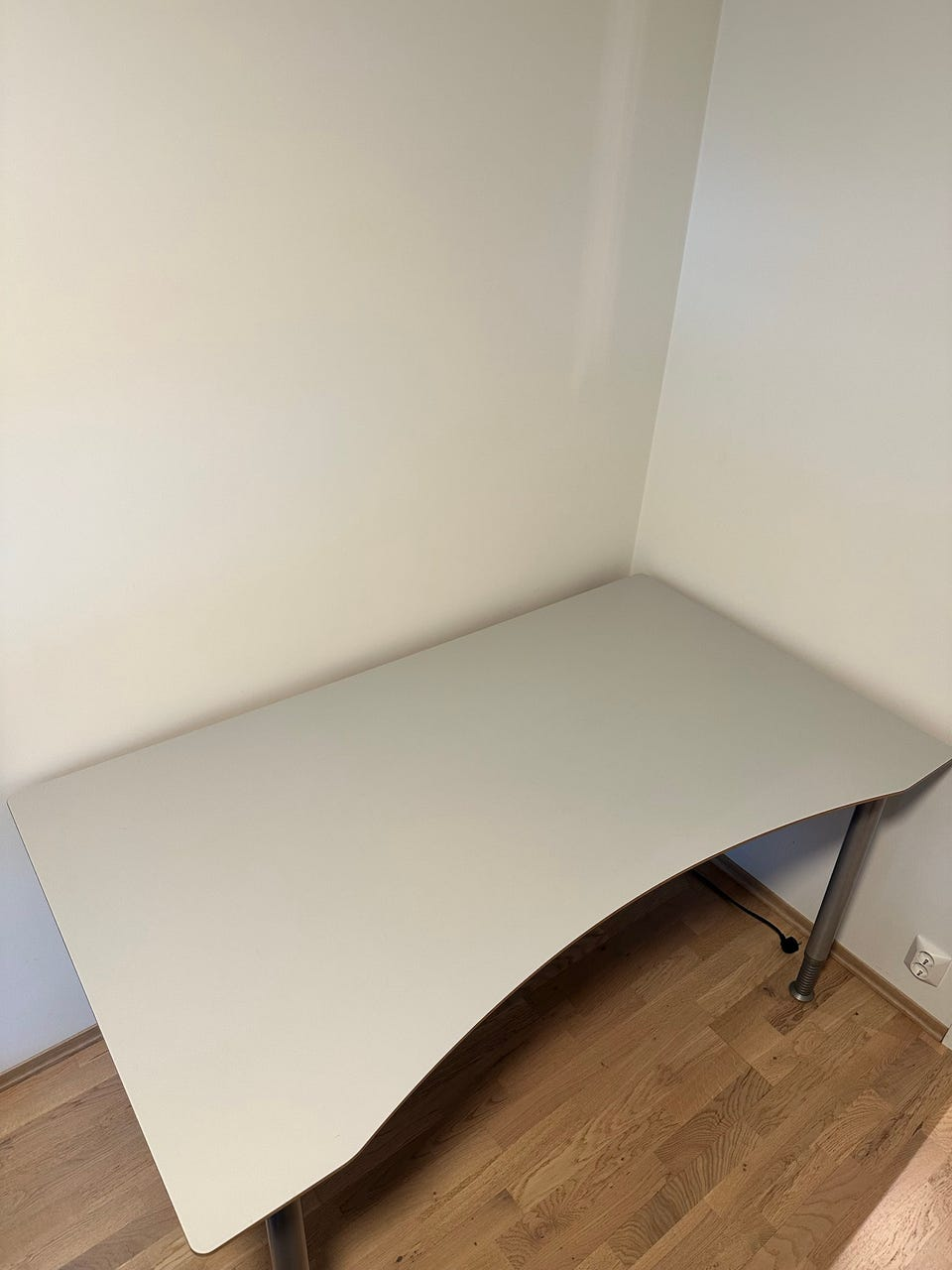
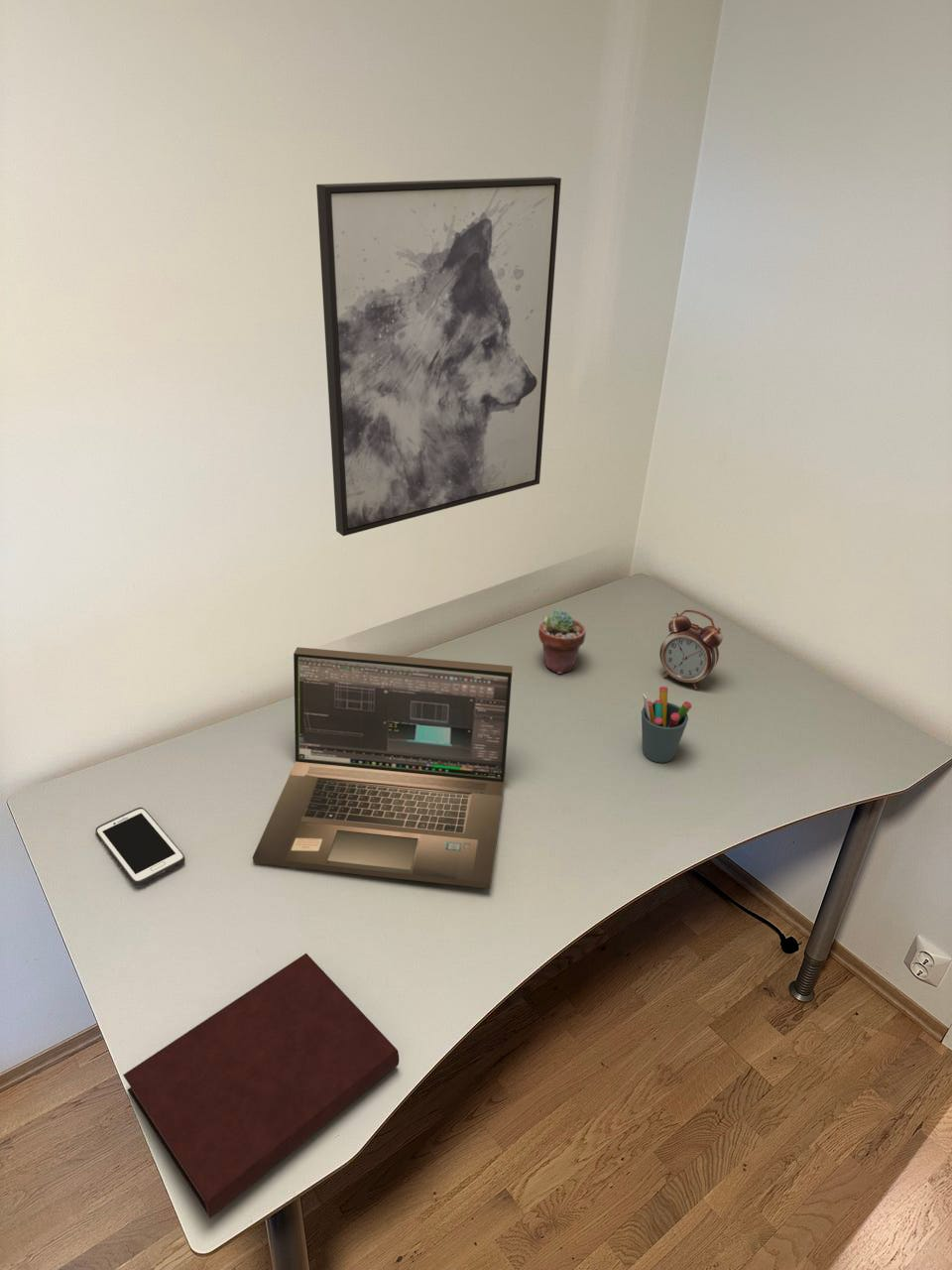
+ potted succulent [537,608,587,675]
+ cell phone [94,807,186,887]
+ alarm clock [658,609,724,691]
+ notebook [122,953,400,1219]
+ pen holder [641,686,692,764]
+ laptop [252,646,514,890]
+ wall art [315,176,562,537]
